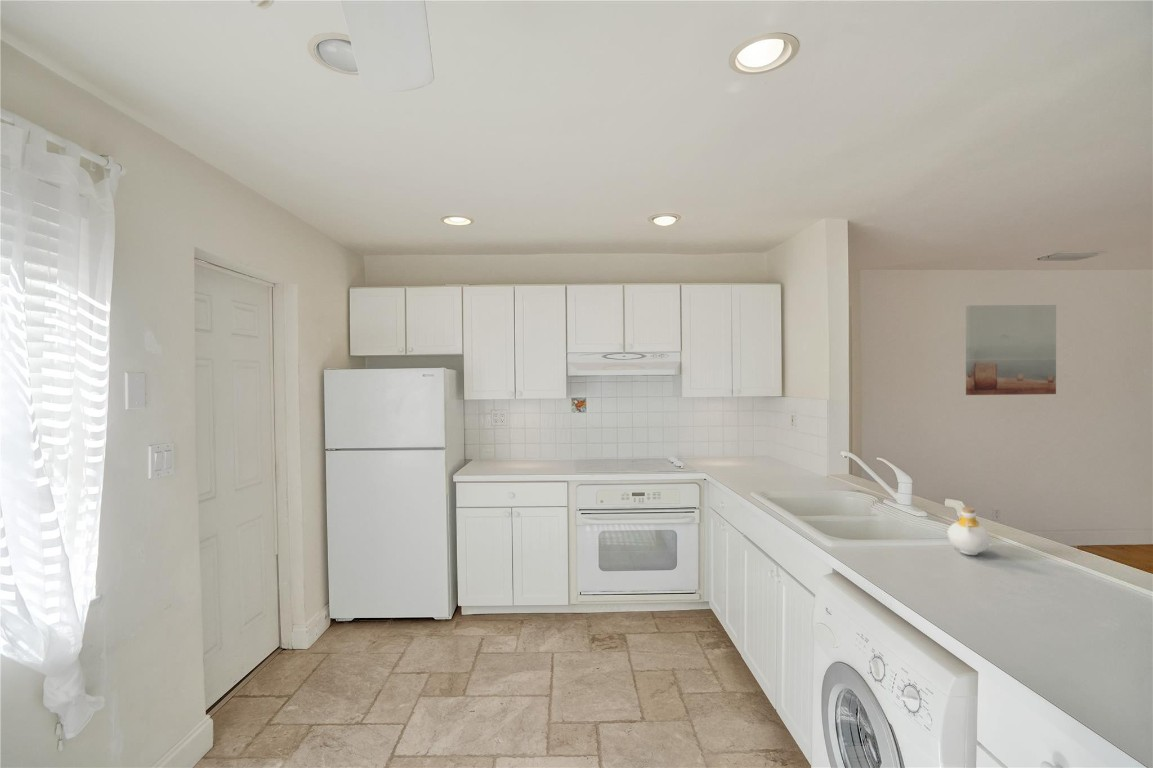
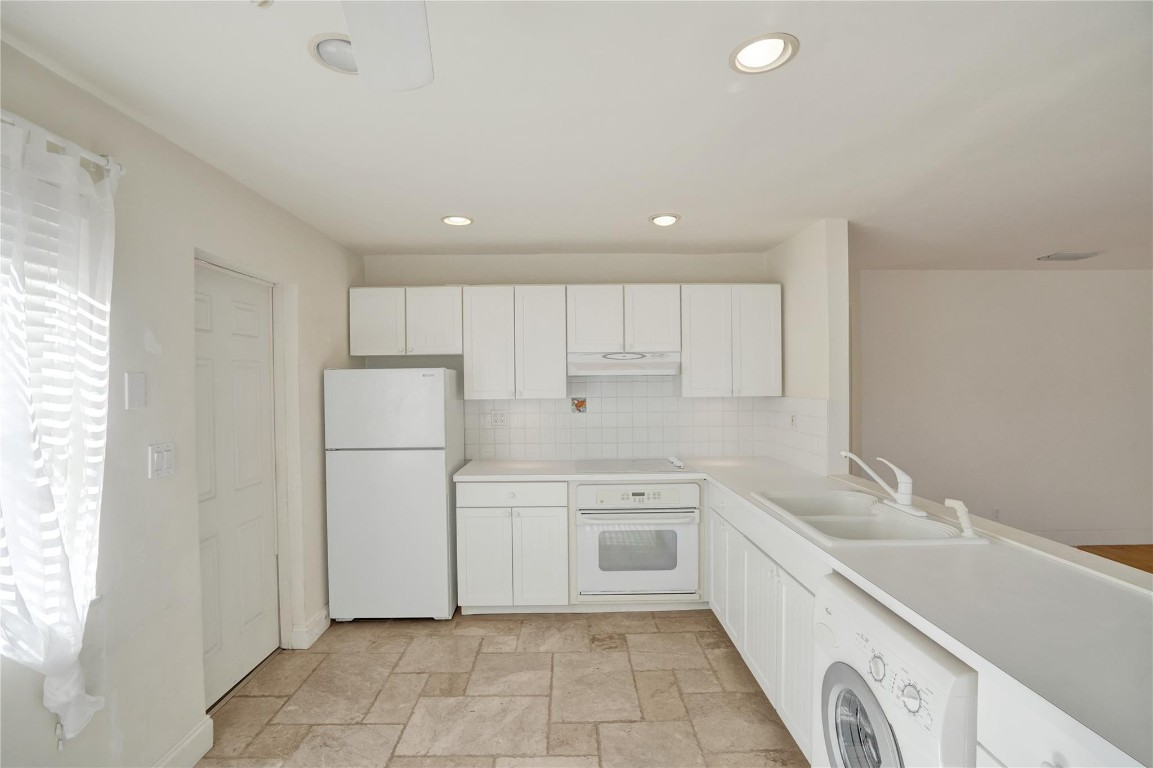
- bottle [947,506,991,556]
- wall art [965,304,1057,396]
